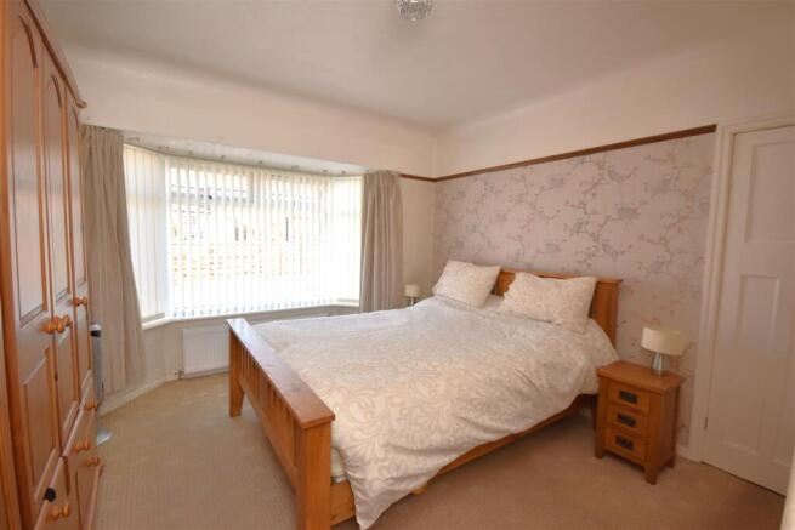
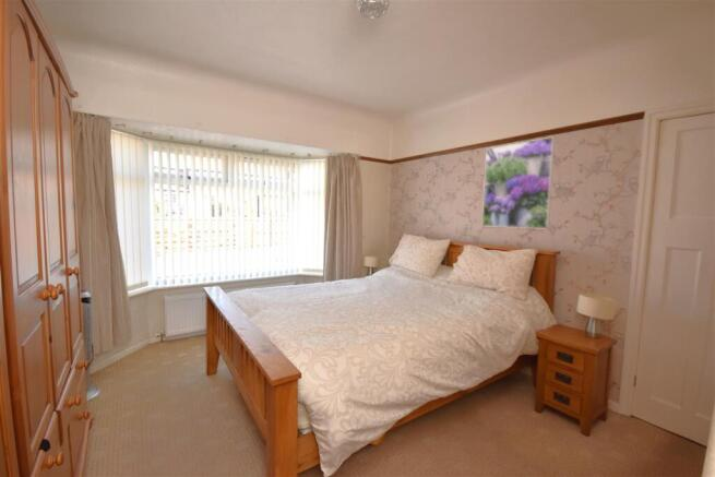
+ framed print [481,136,556,229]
